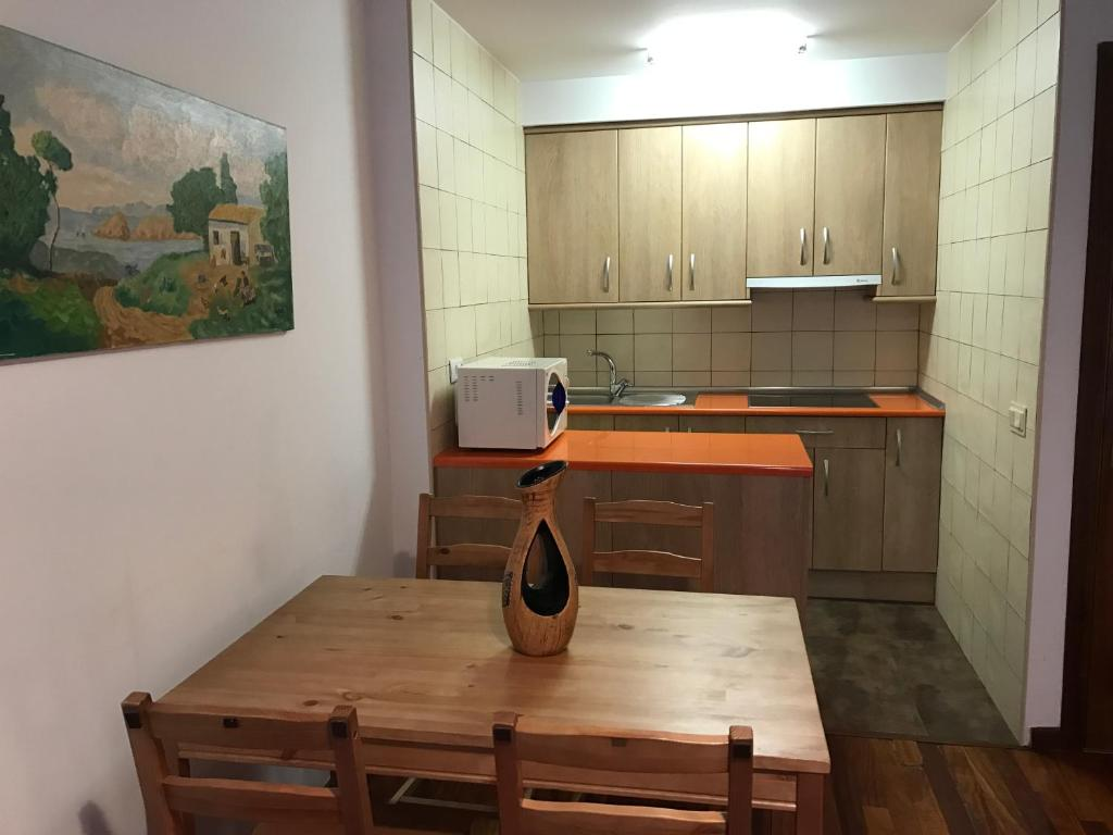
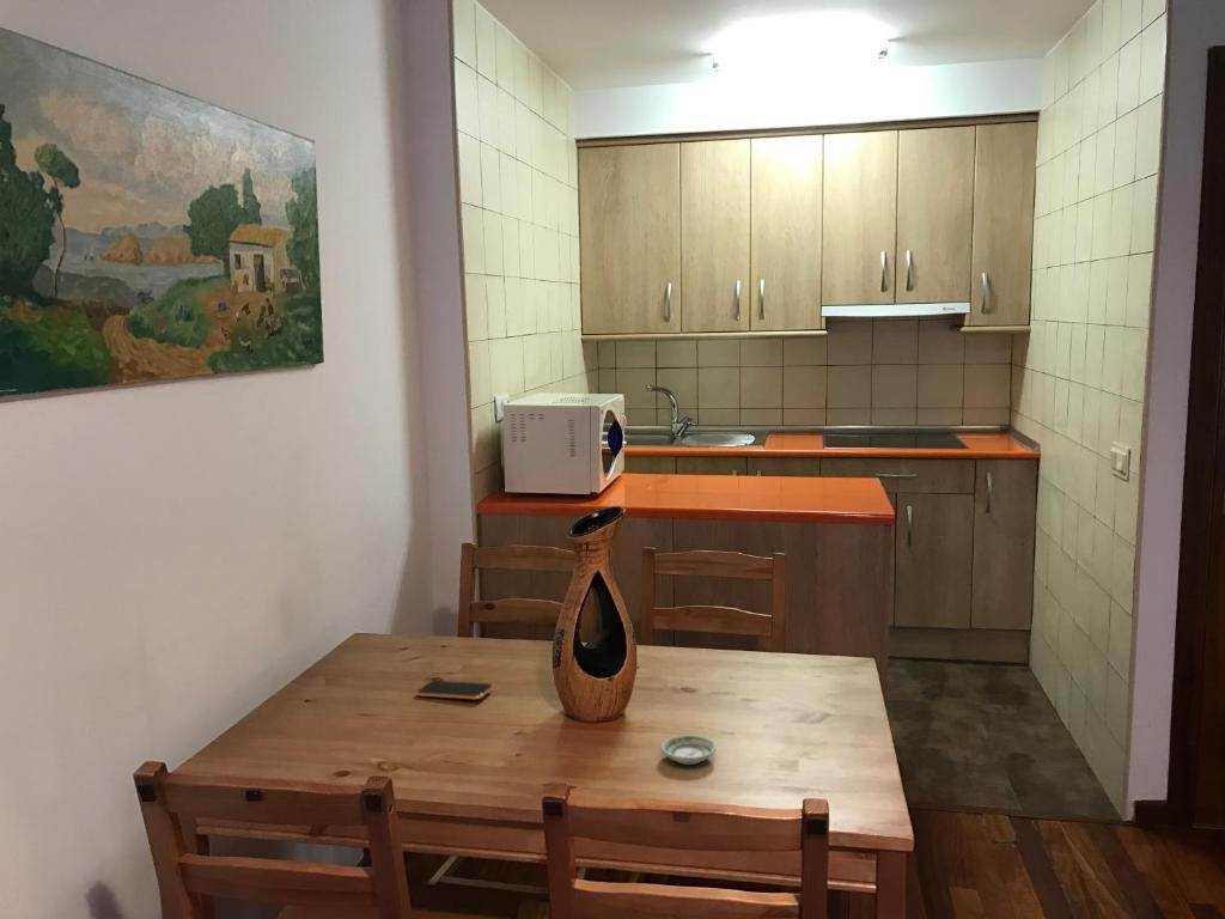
+ smartphone [415,680,495,701]
+ saucer [659,734,718,766]
